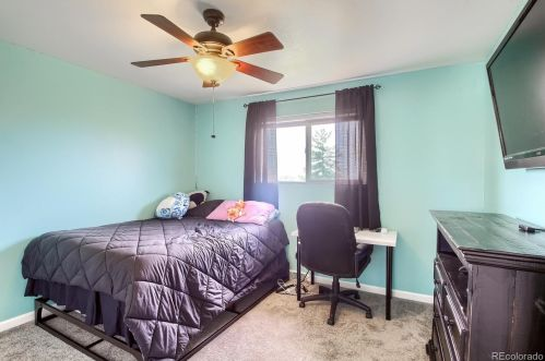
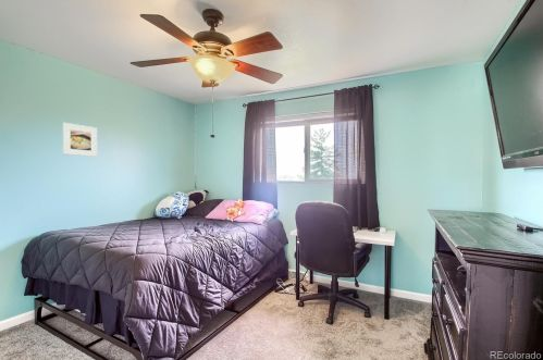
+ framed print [62,122,98,158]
